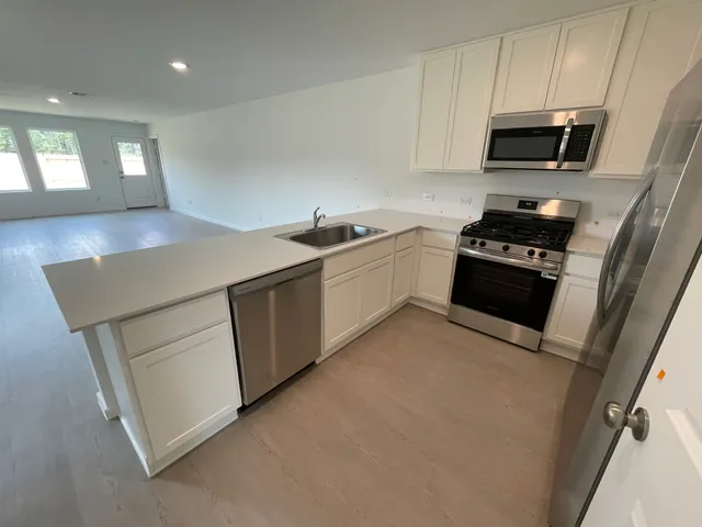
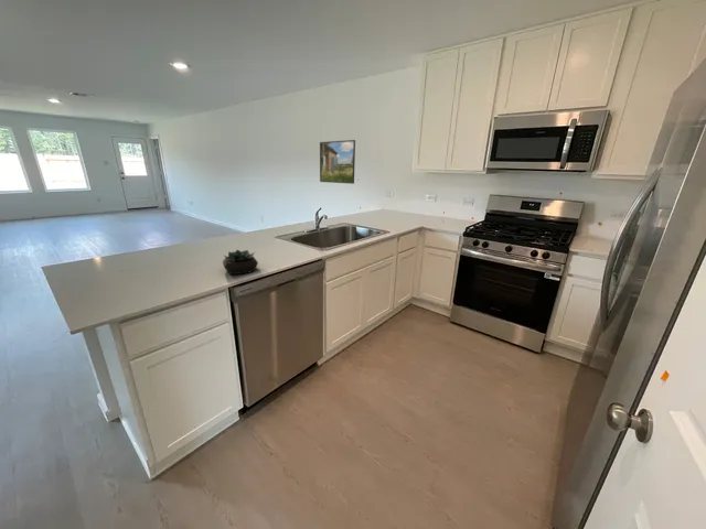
+ succulent plant [222,249,259,276]
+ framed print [319,139,356,185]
